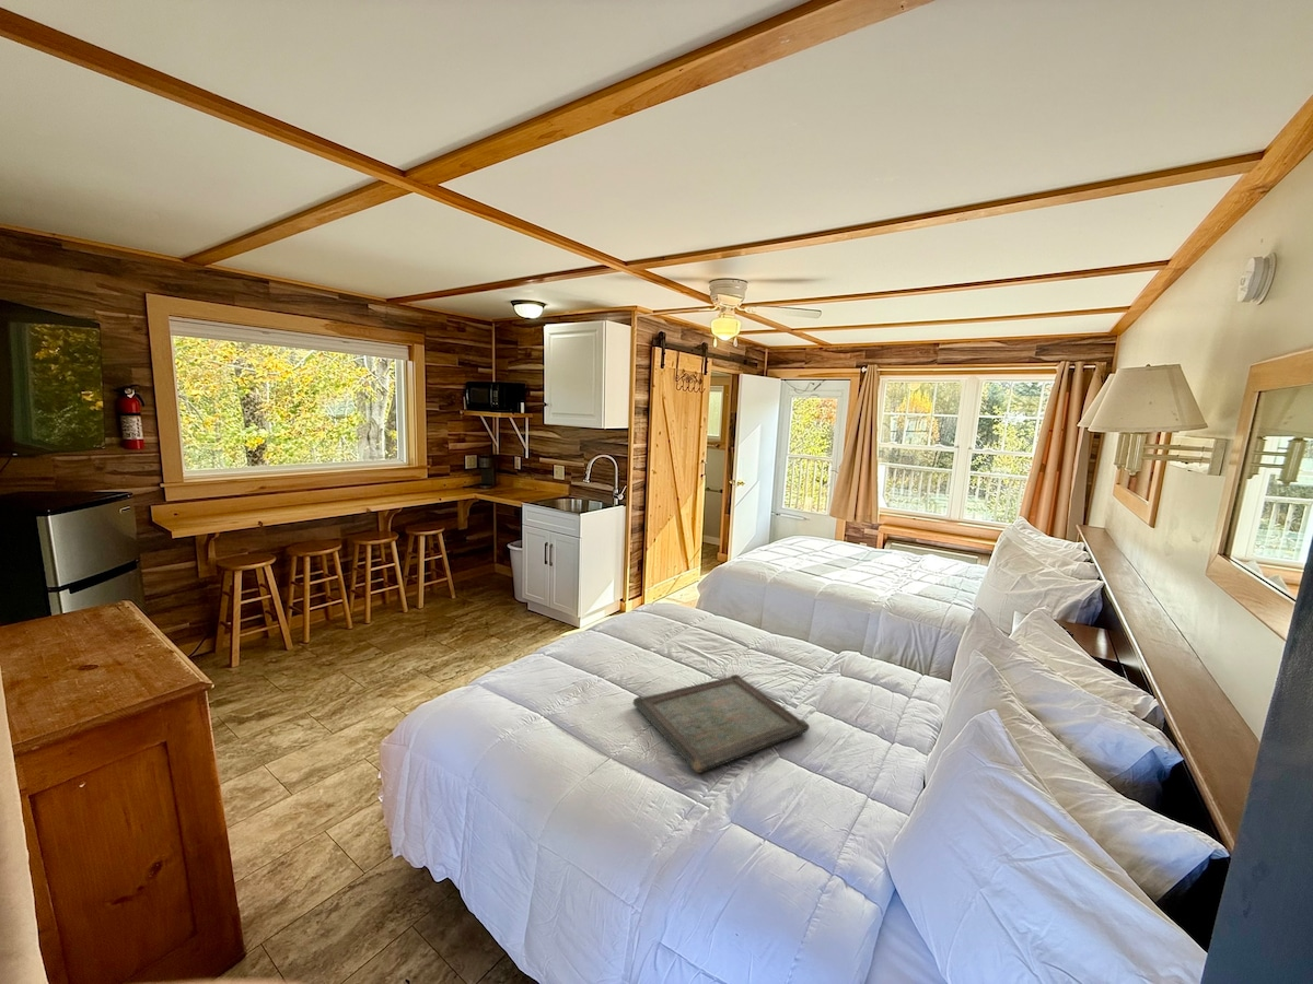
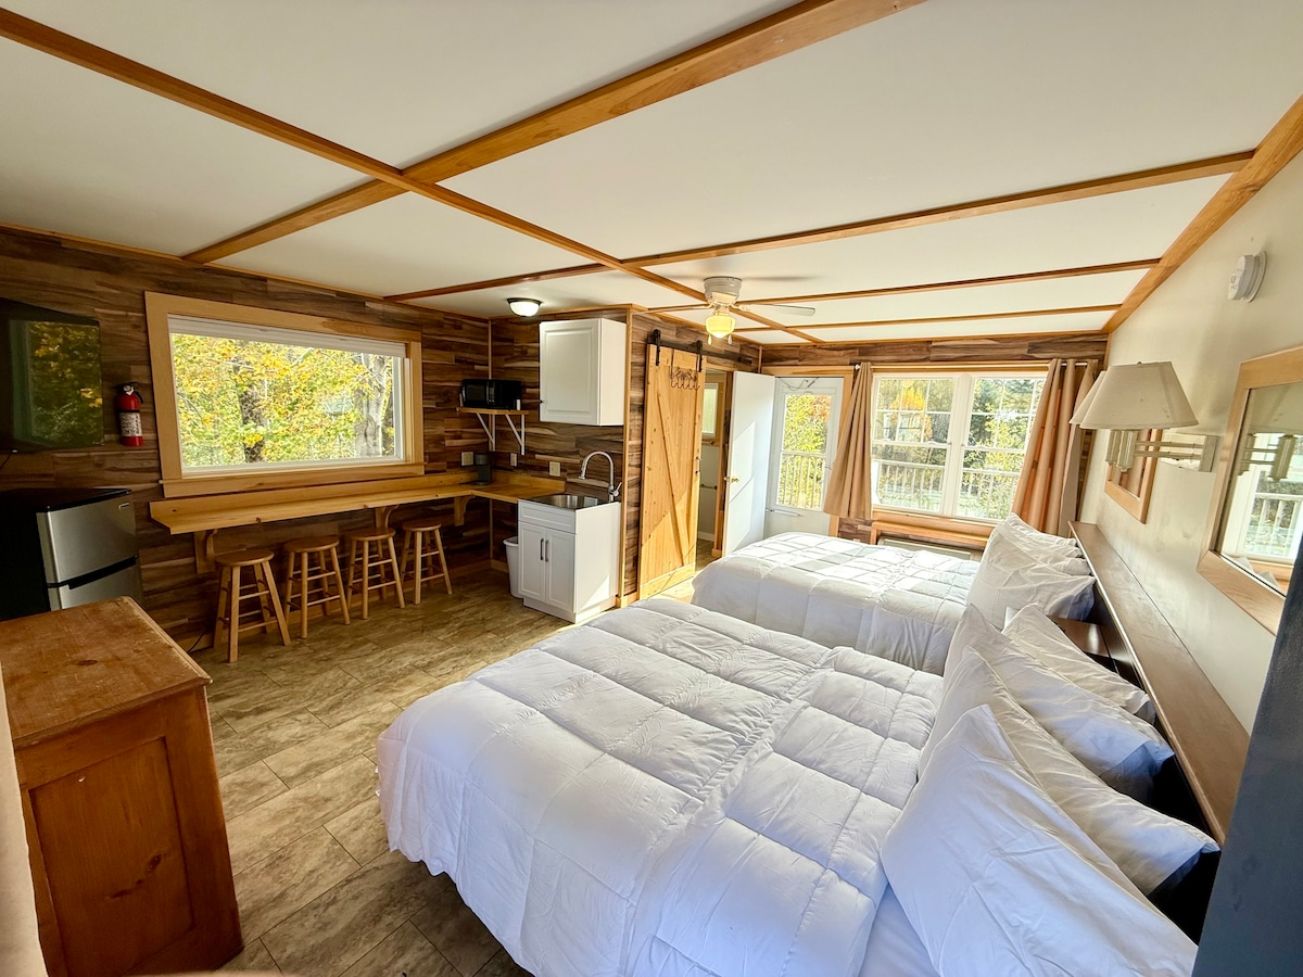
- serving tray [631,673,811,774]
